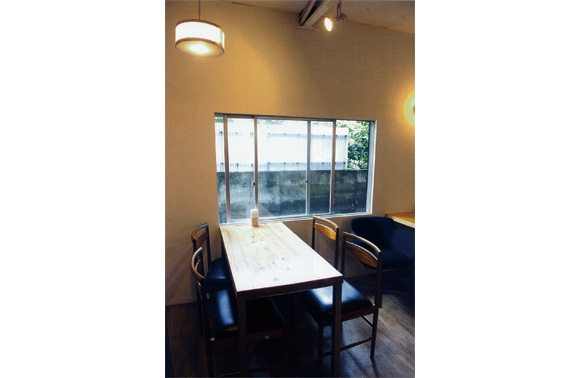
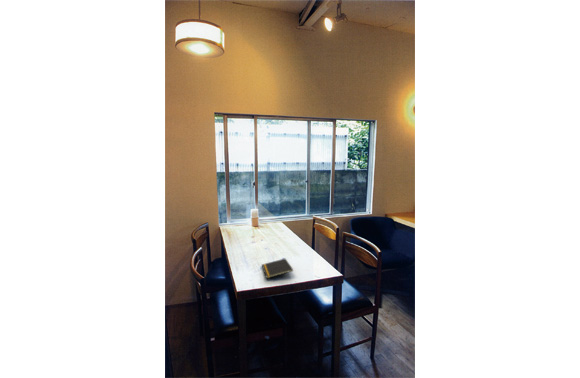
+ notepad [261,258,294,279]
